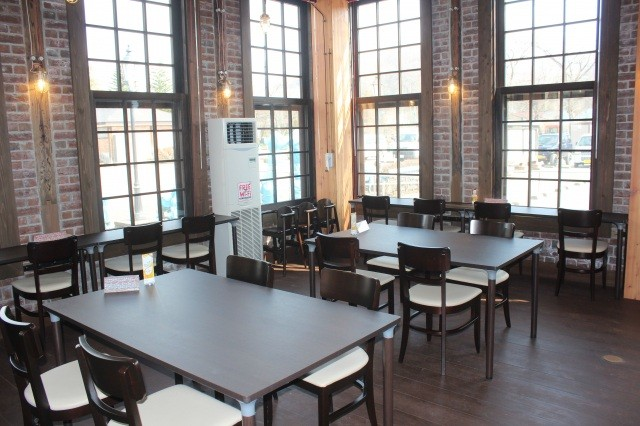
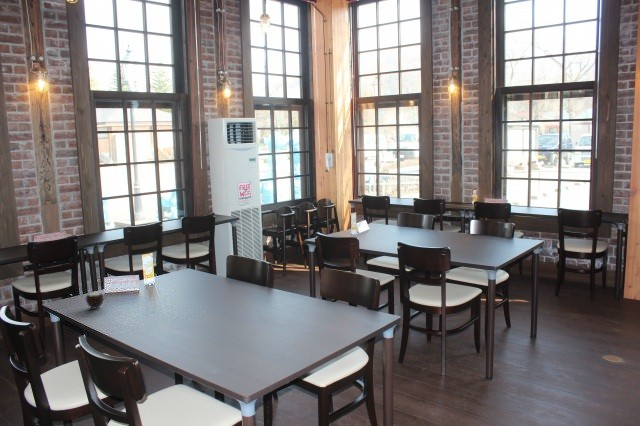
+ candle [85,291,105,310]
